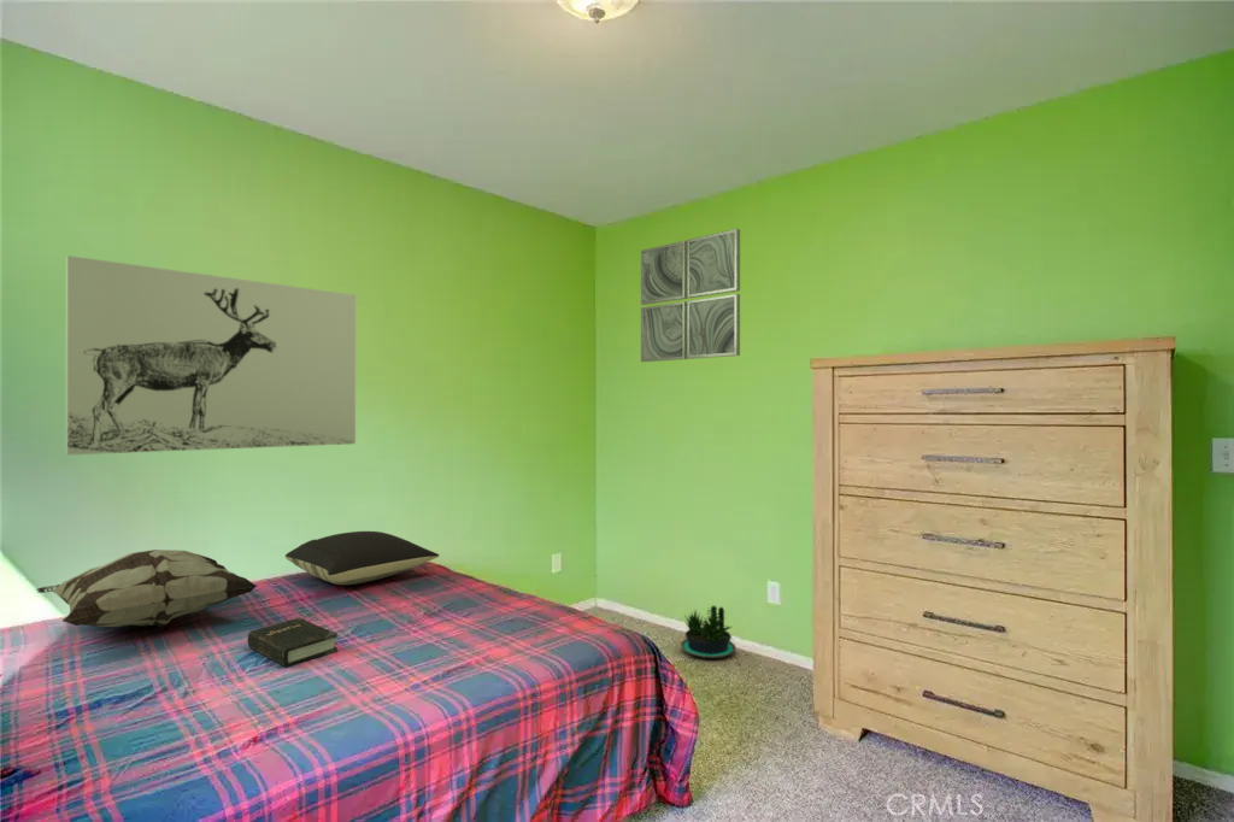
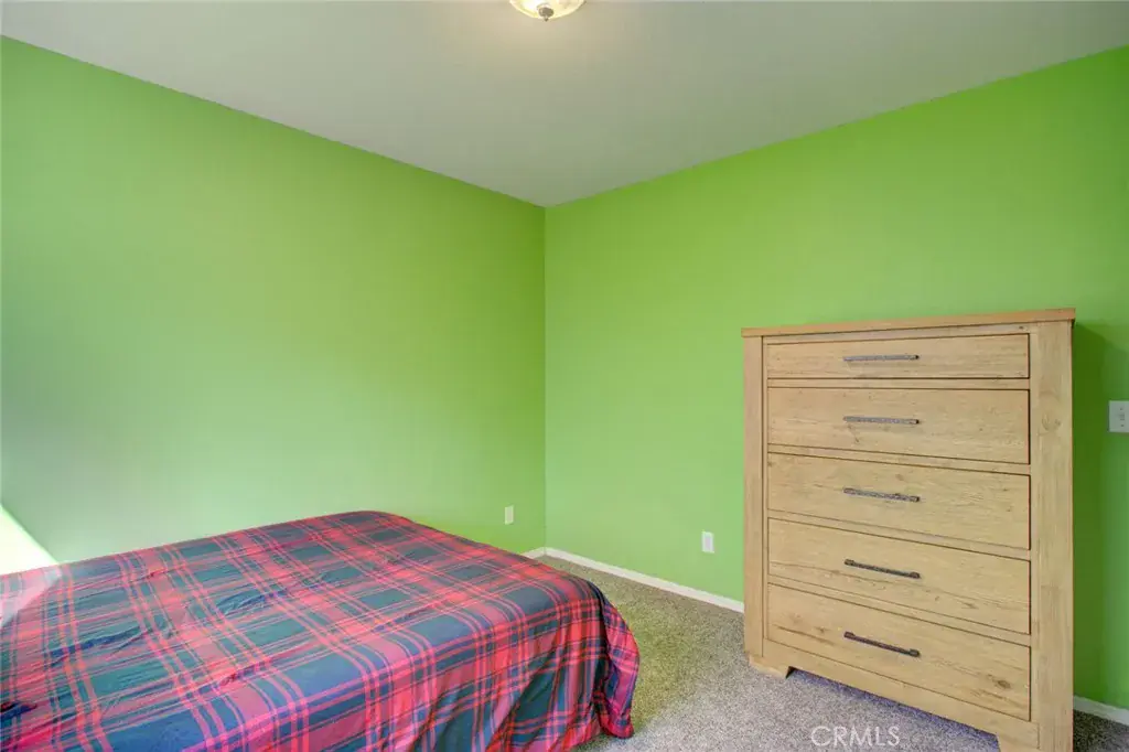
- potted plant [680,605,736,659]
- decorative pillow [35,548,259,628]
- wall art [640,228,741,363]
- hardback book [247,616,339,669]
- wall art [65,254,357,456]
- pillow [284,530,440,586]
